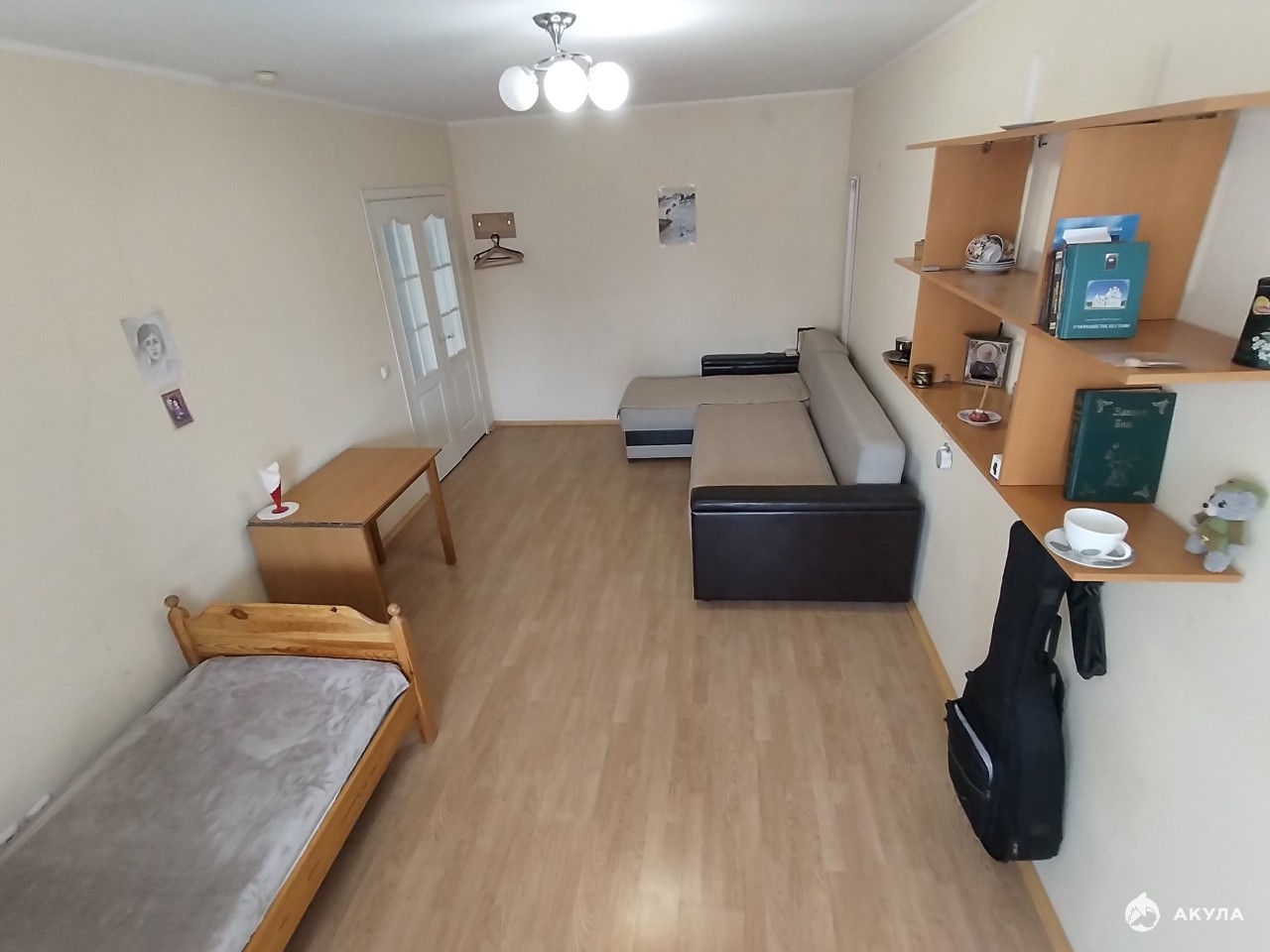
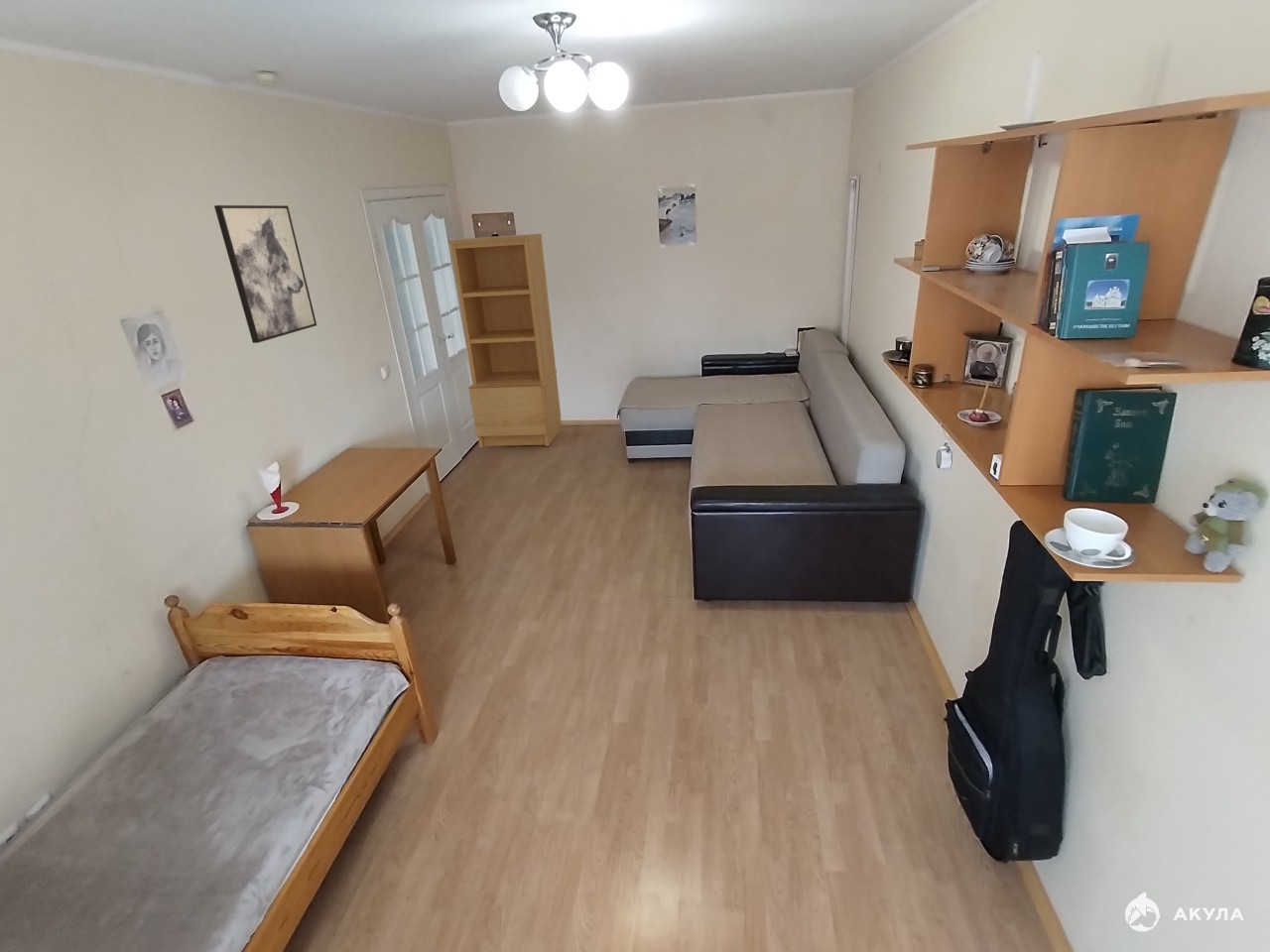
+ bookcase [447,233,563,448]
+ wall art [213,204,318,344]
